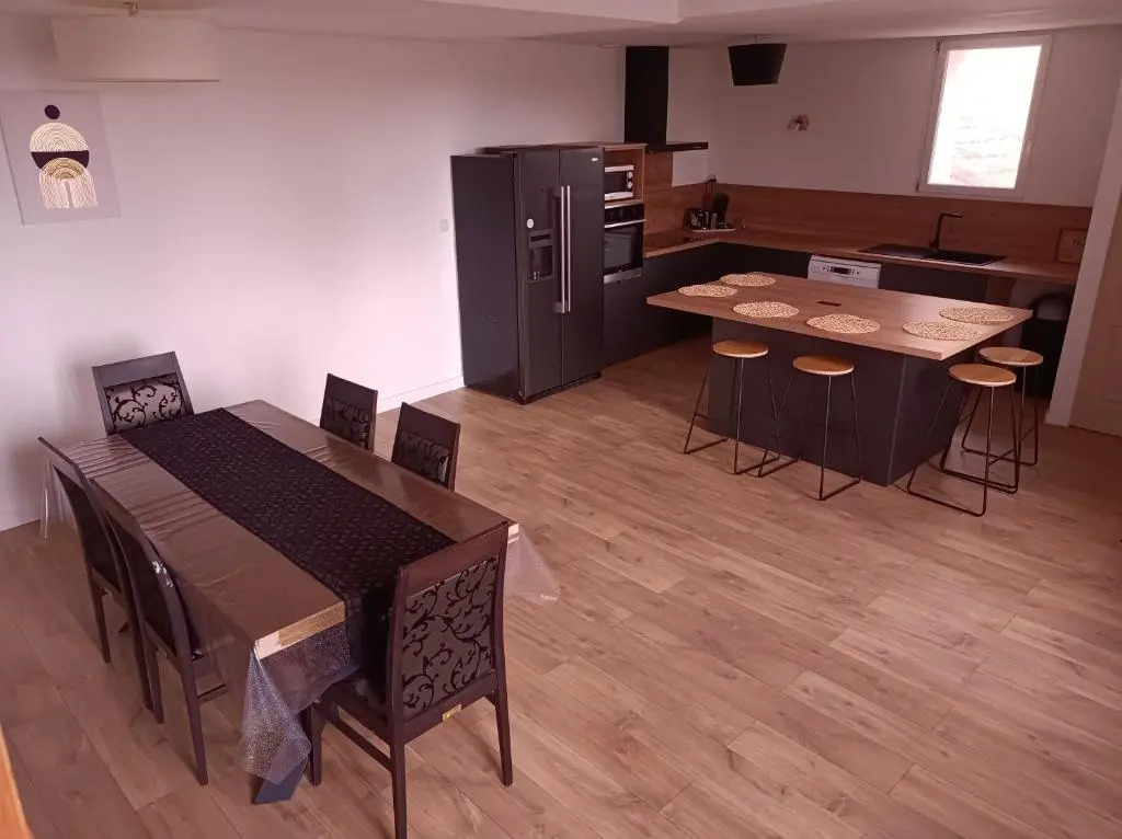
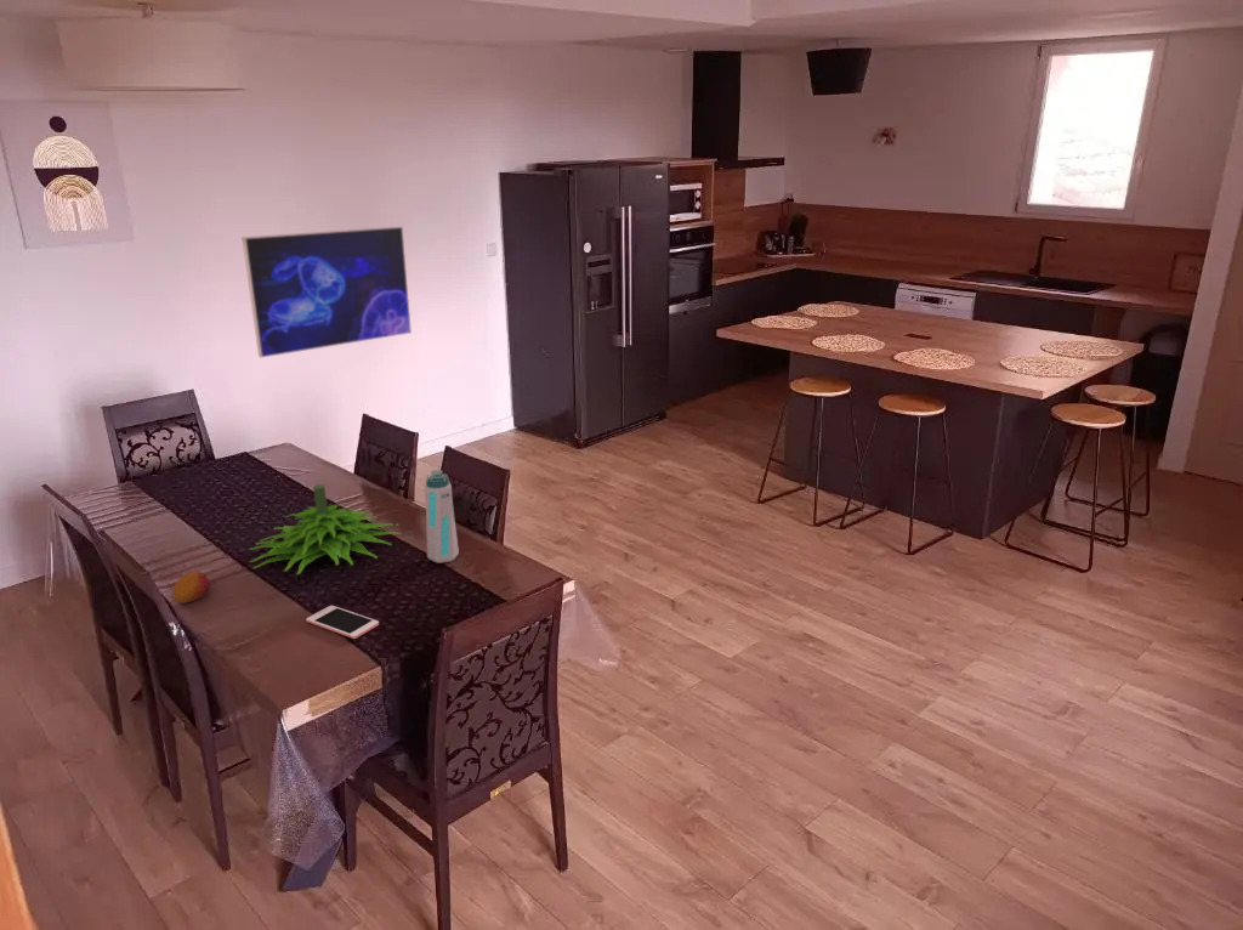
+ fruit [172,571,211,605]
+ plant [249,483,403,575]
+ cell phone [305,605,380,640]
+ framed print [242,225,413,359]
+ water bottle [424,469,460,565]
